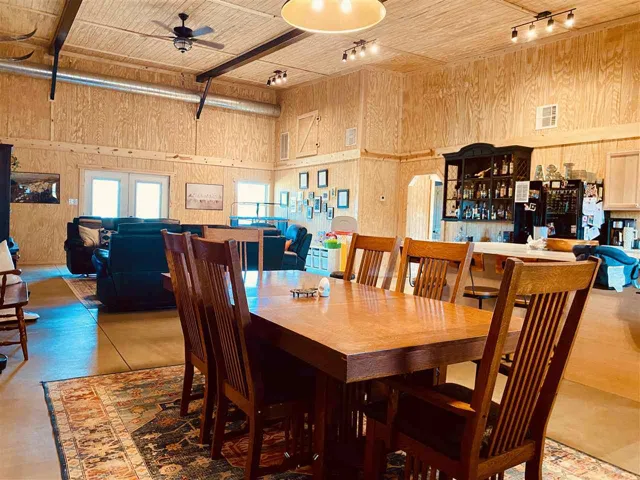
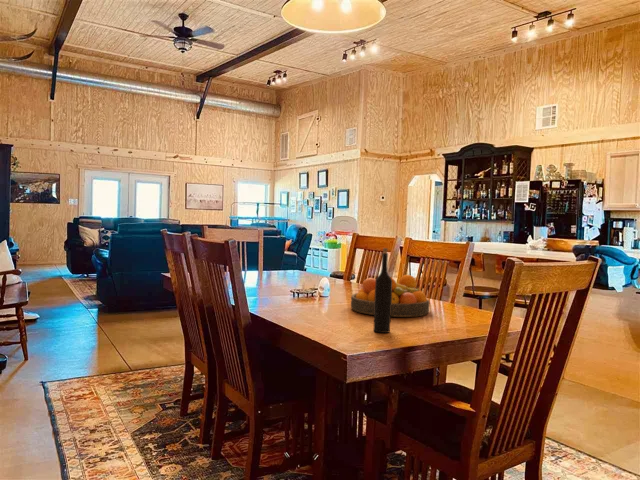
+ fruit bowl [350,274,430,318]
+ wine bottle [373,247,392,334]
